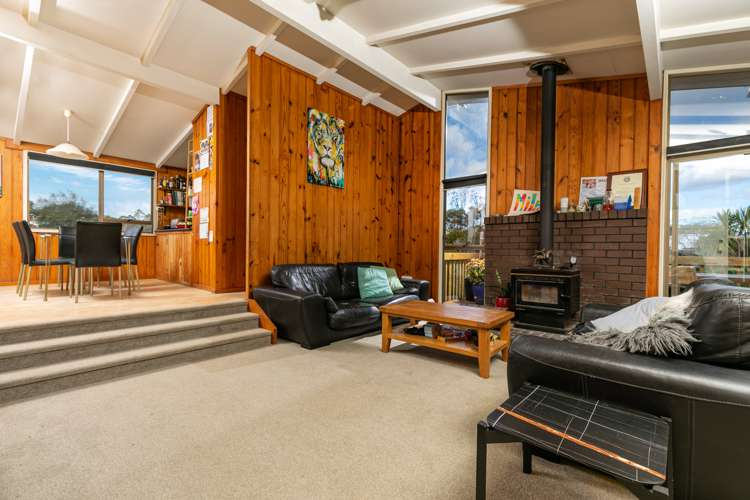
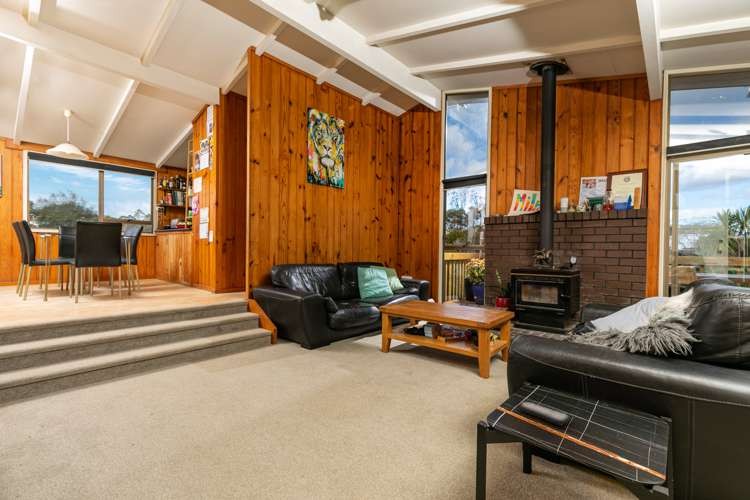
+ remote control [518,401,572,427]
